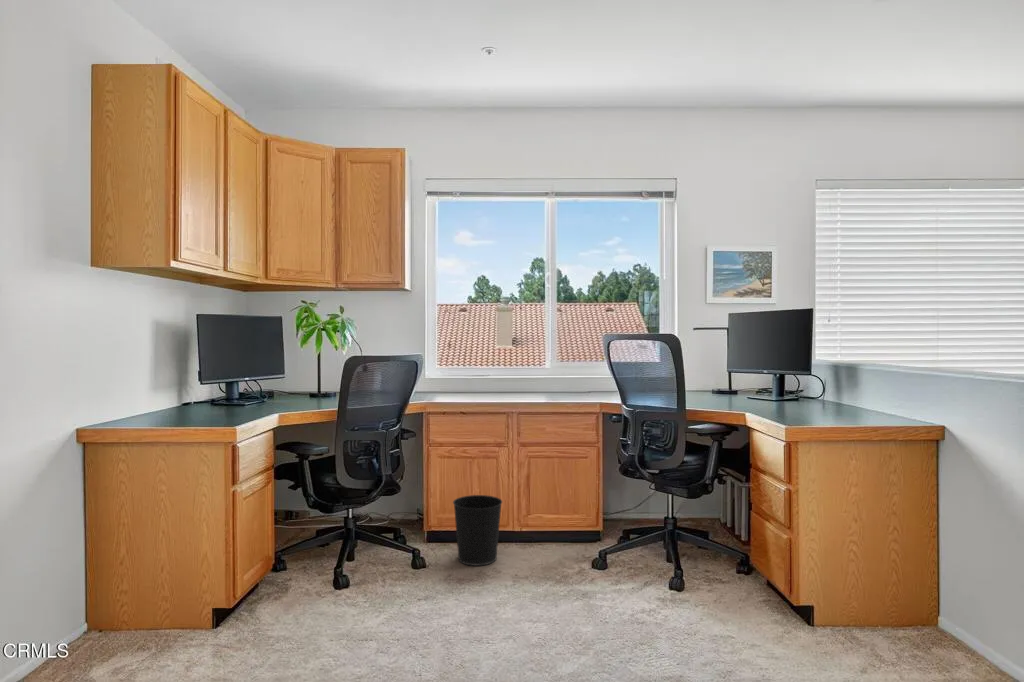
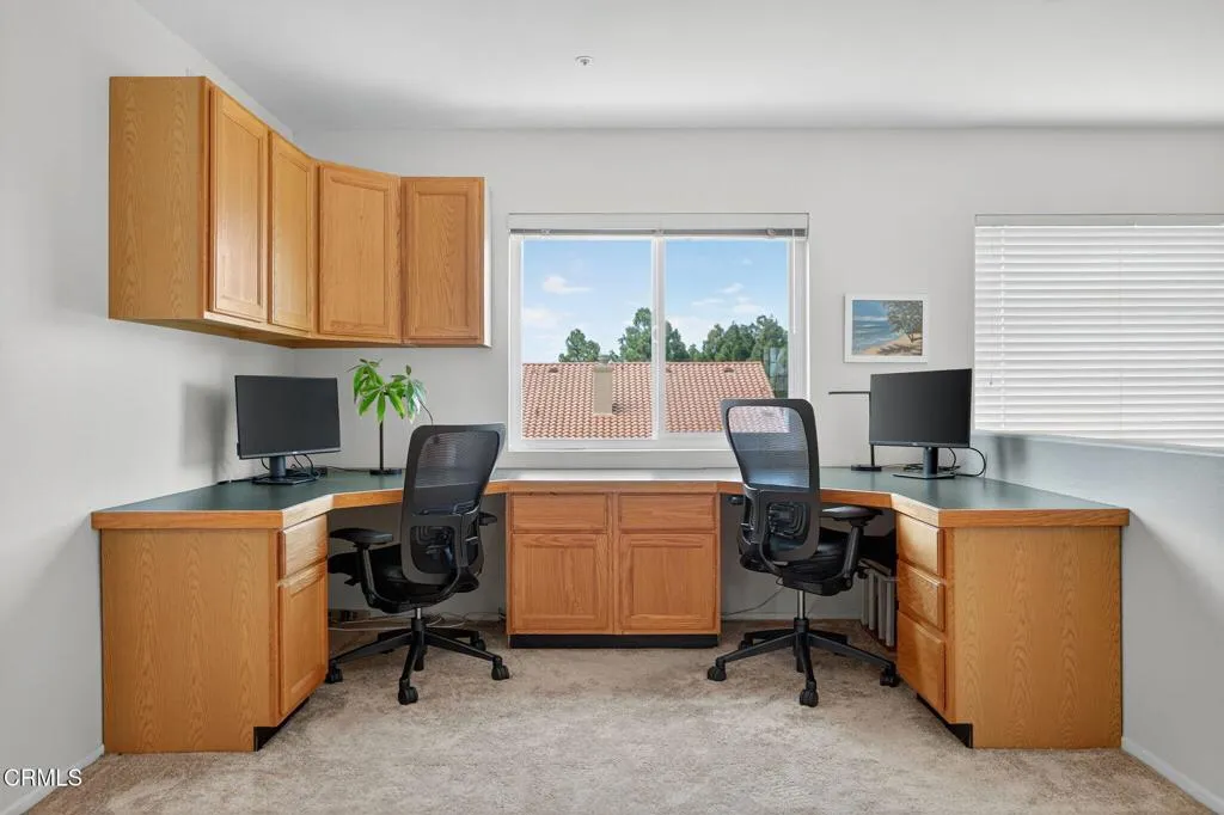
- wastebasket [452,494,503,567]
